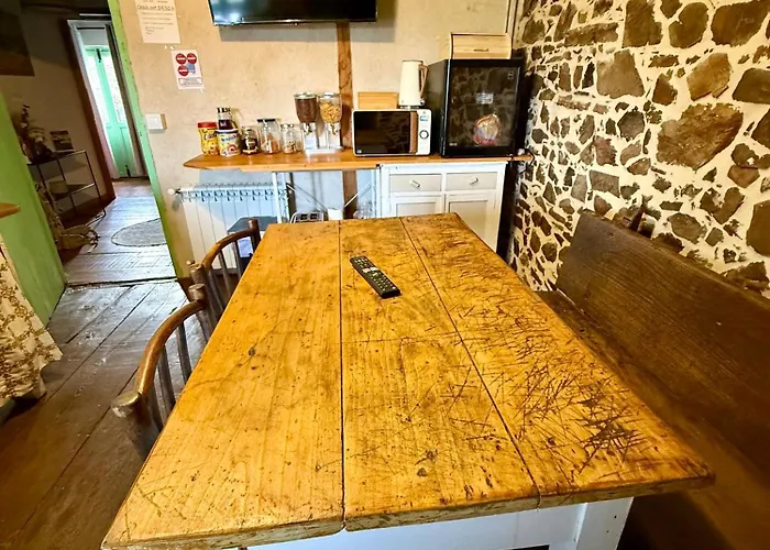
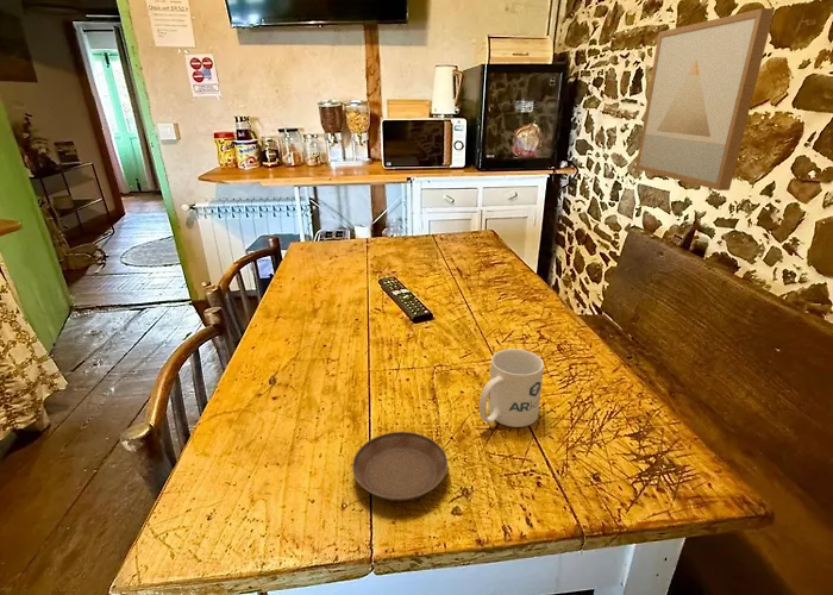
+ saucer [351,431,449,502]
+ wall art [634,7,776,192]
+ mug [478,347,545,428]
